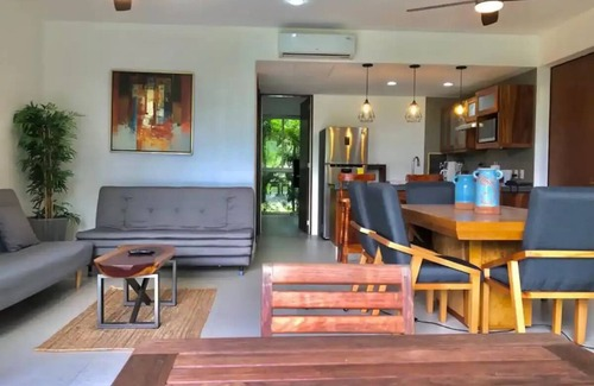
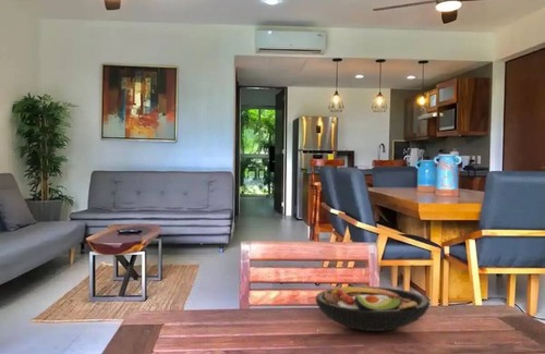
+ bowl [315,285,431,332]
